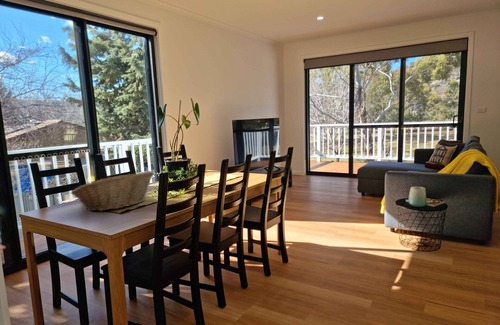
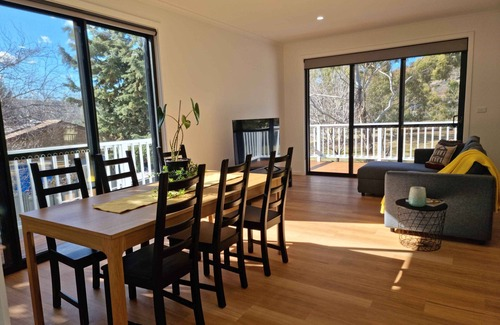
- fruit basket [70,170,155,212]
